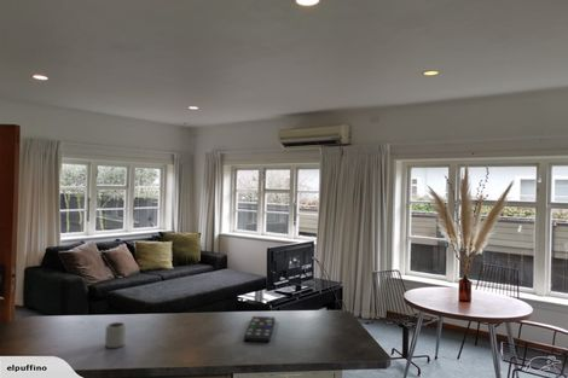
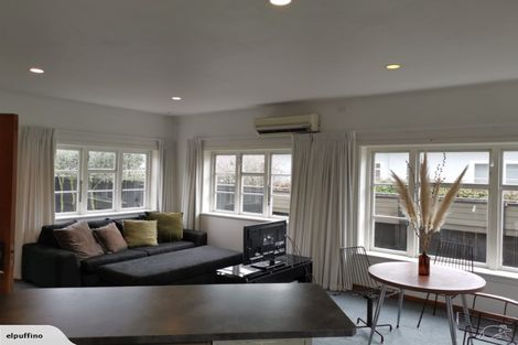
- cup [104,321,127,349]
- remote control [242,315,276,343]
